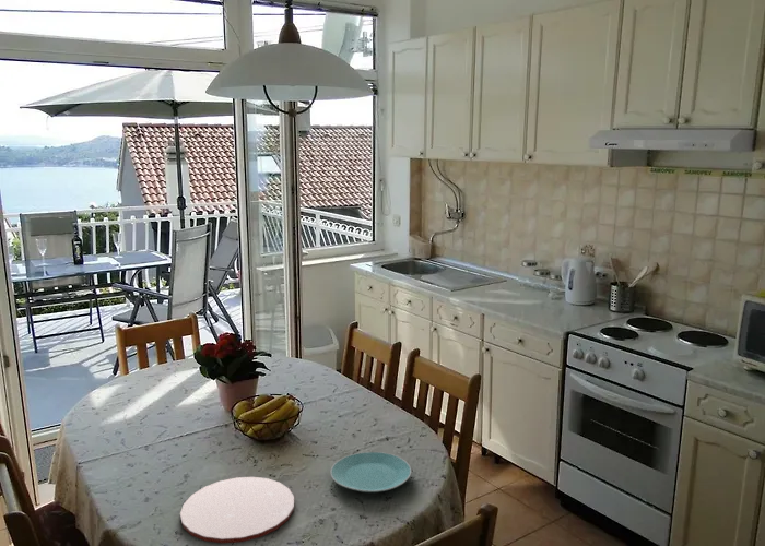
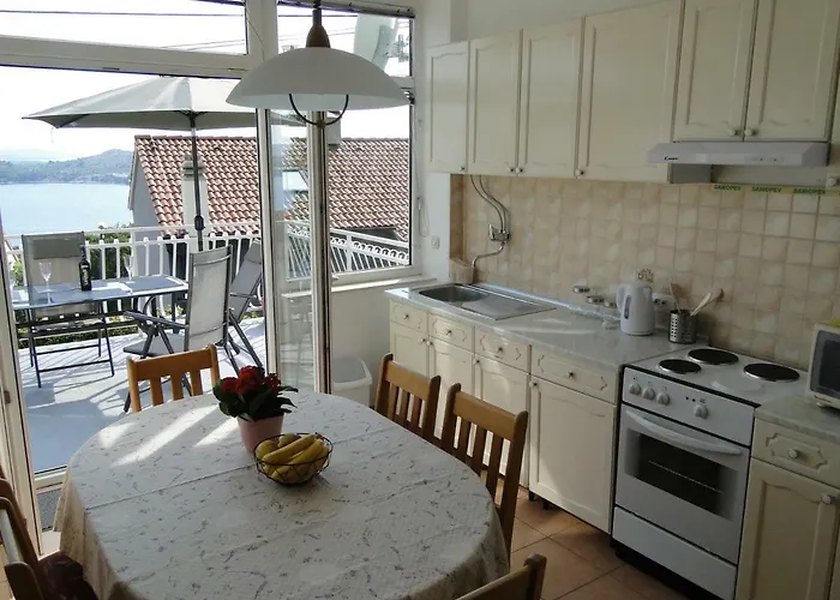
- plate [179,476,295,545]
- plate [330,451,412,494]
